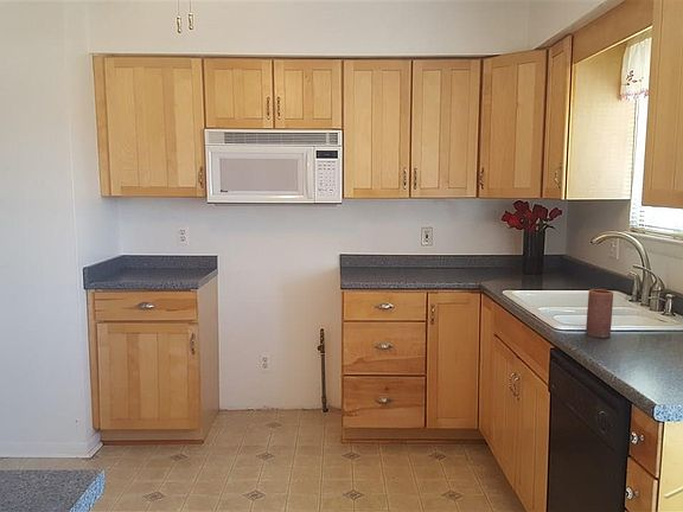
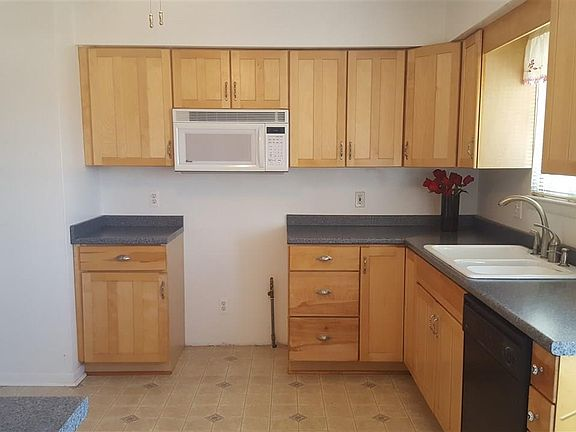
- candle [585,288,614,339]
